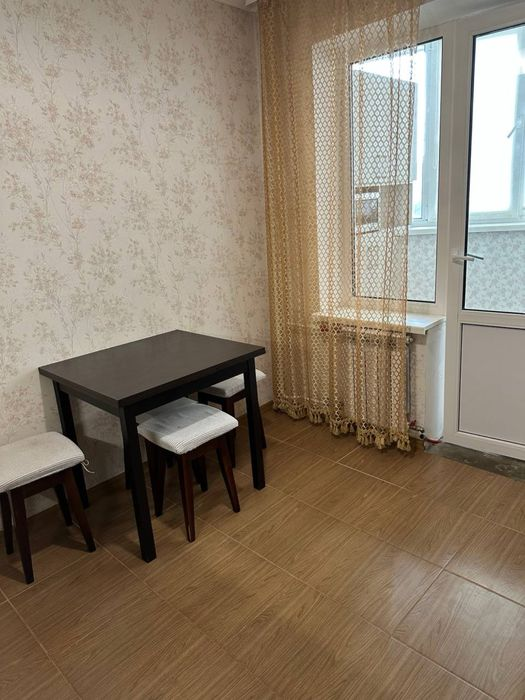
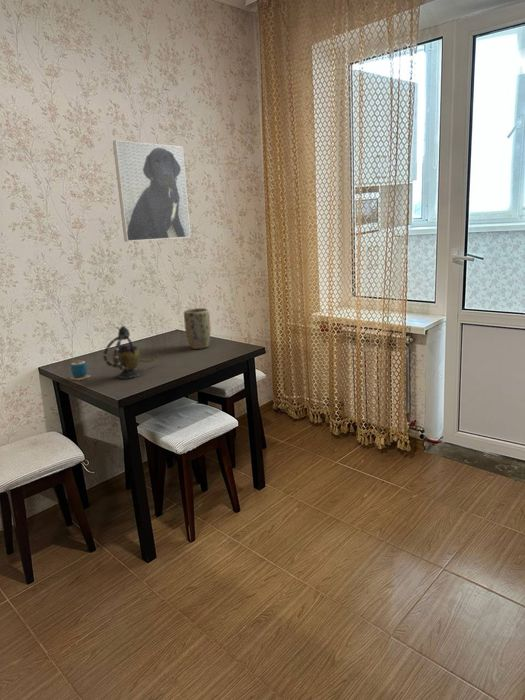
+ cup [69,352,92,381]
+ plant pot [183,307,212,350]
+ teapot [102,325,157,379]
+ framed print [112,139,191,242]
